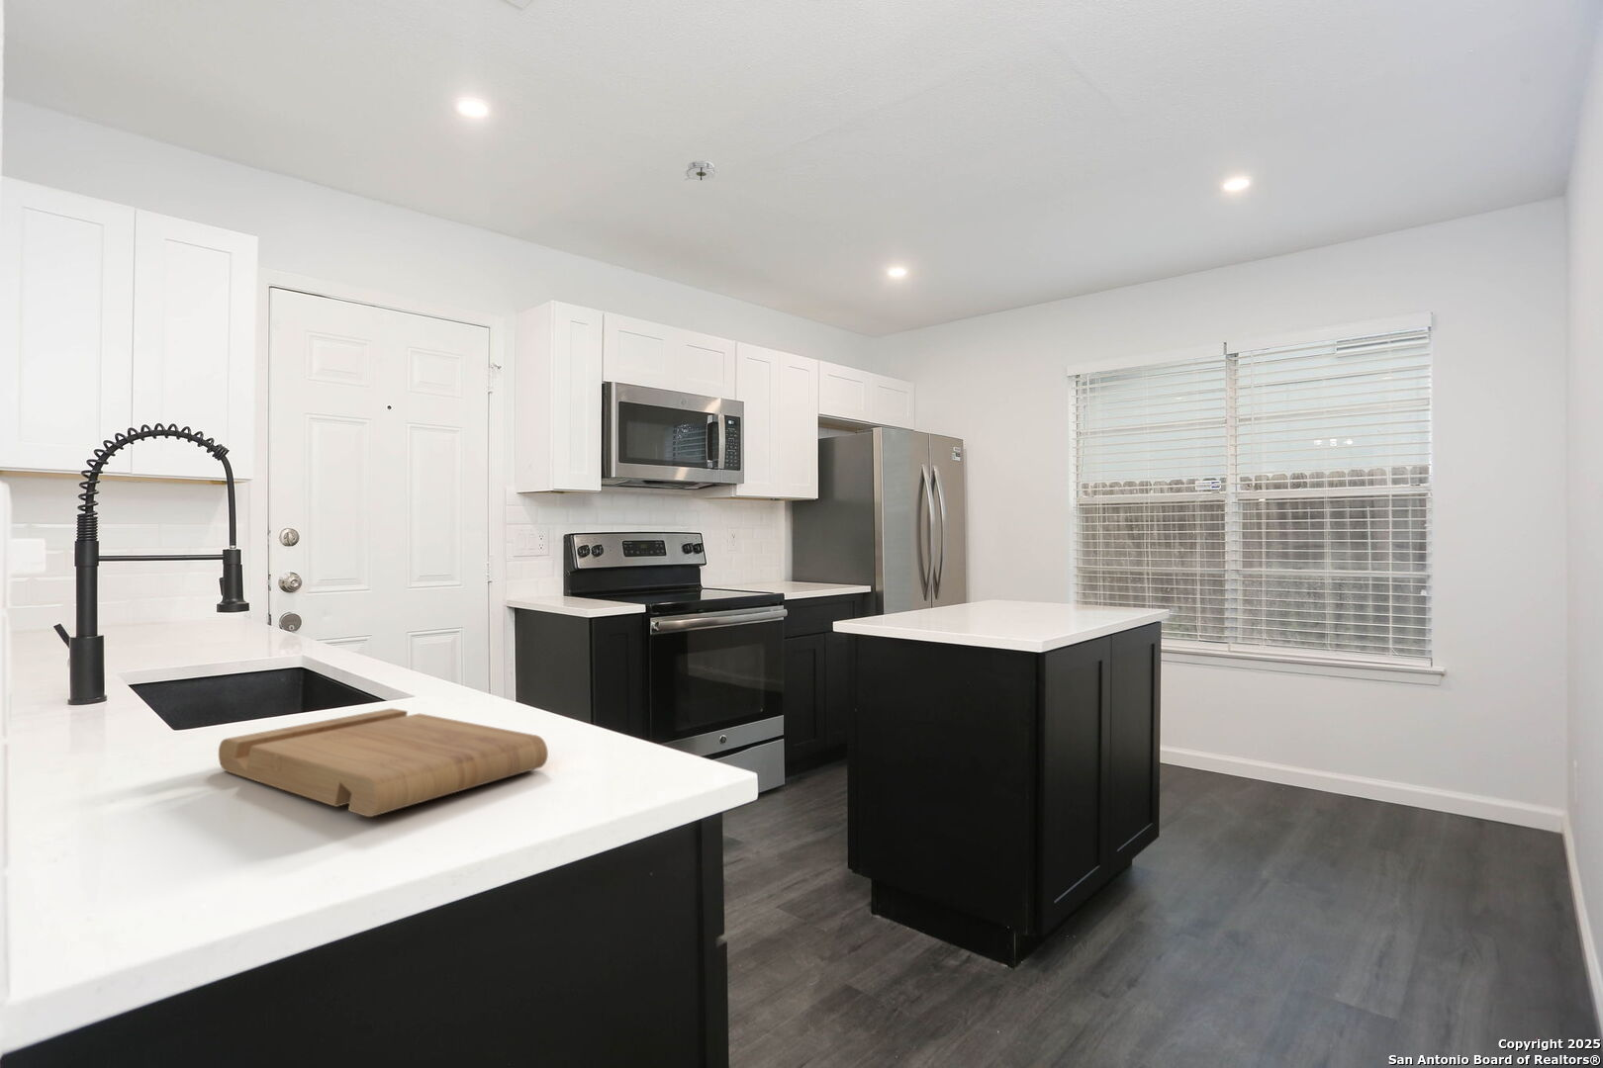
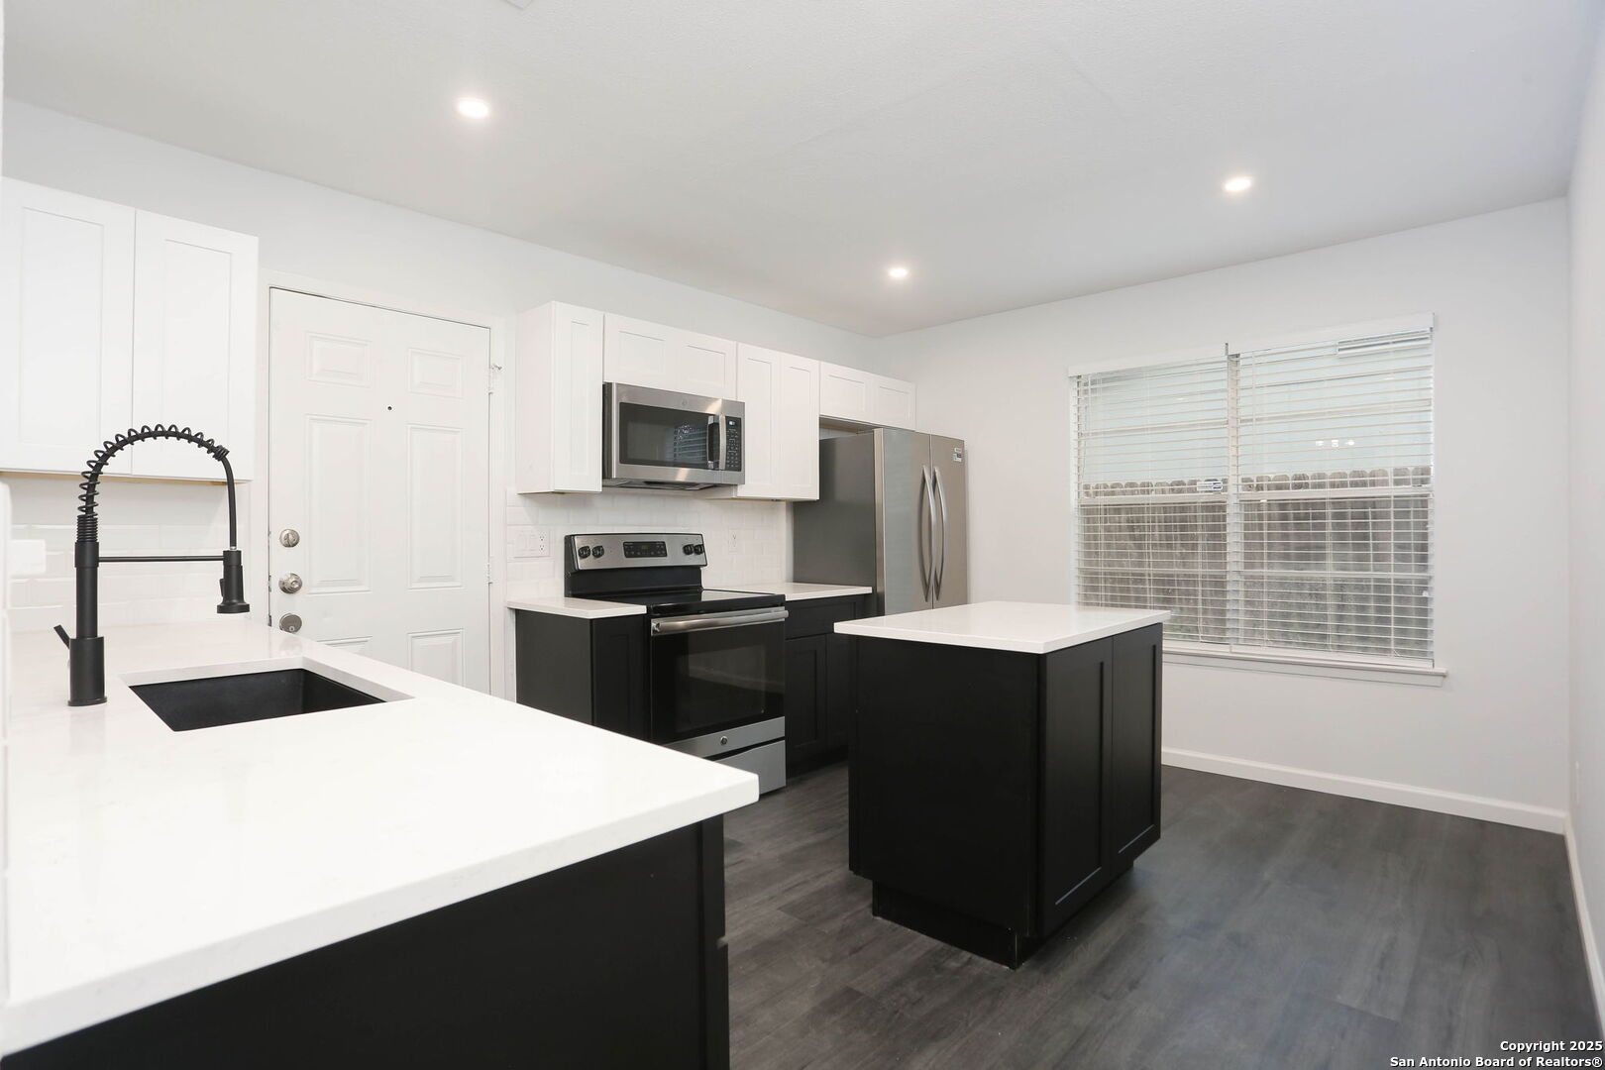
- cutting board [218,707,549,818]
- smoke detector [685,160,717,181]
